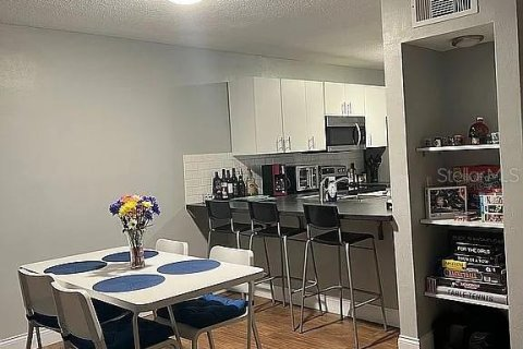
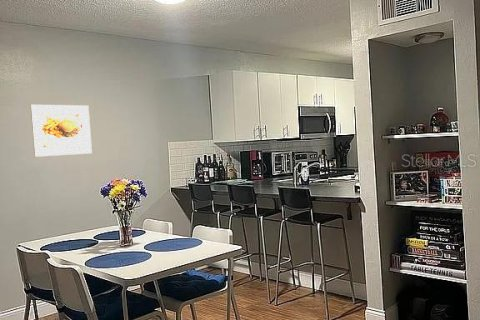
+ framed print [30,104,93,158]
